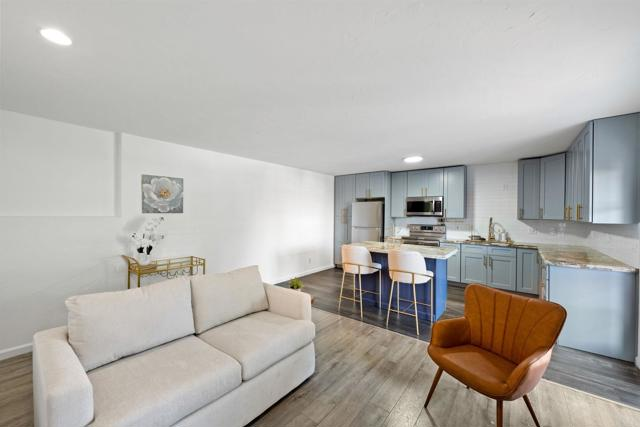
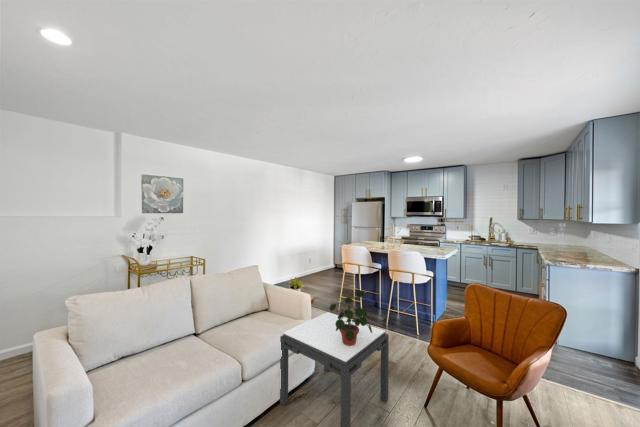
+ potted plant [329,289,372,346]
+ side table [279,311,390,427]
